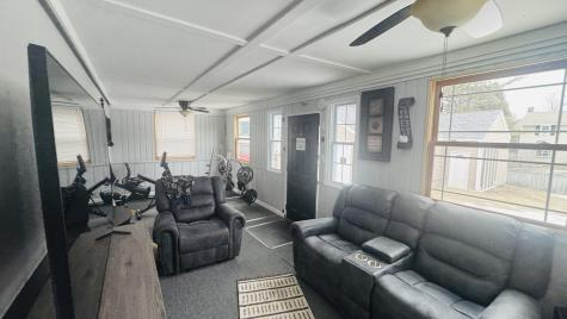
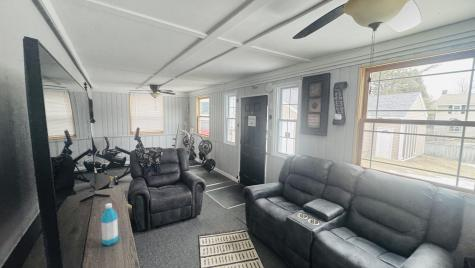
+ water bottle [100,202,119,247]
